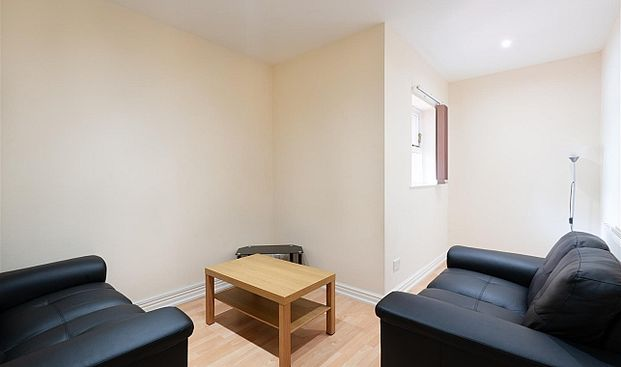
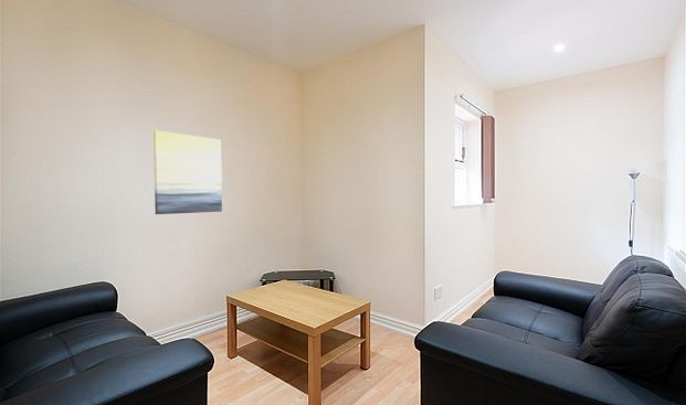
+ wall art [152,129,223,215]
